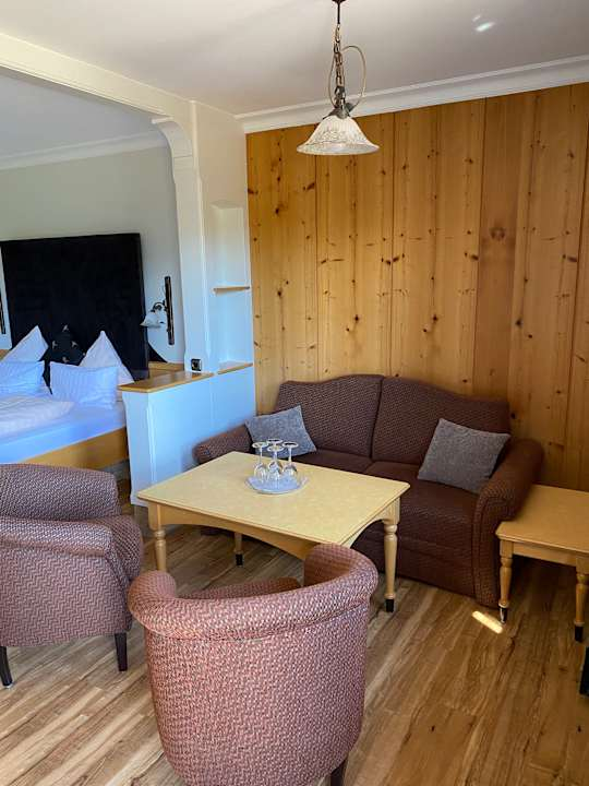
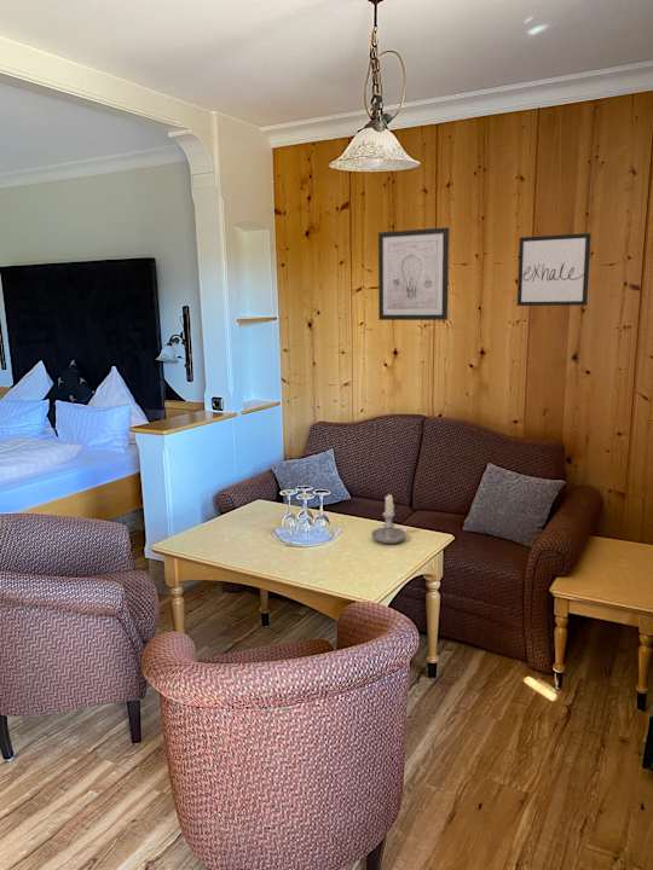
+ candle [371,493,408,545]
+ wall art [516,232,593,307]
+ wall art [377,226,450,321]
